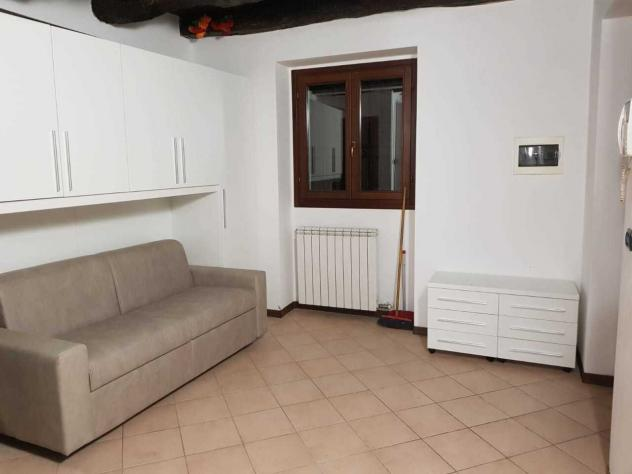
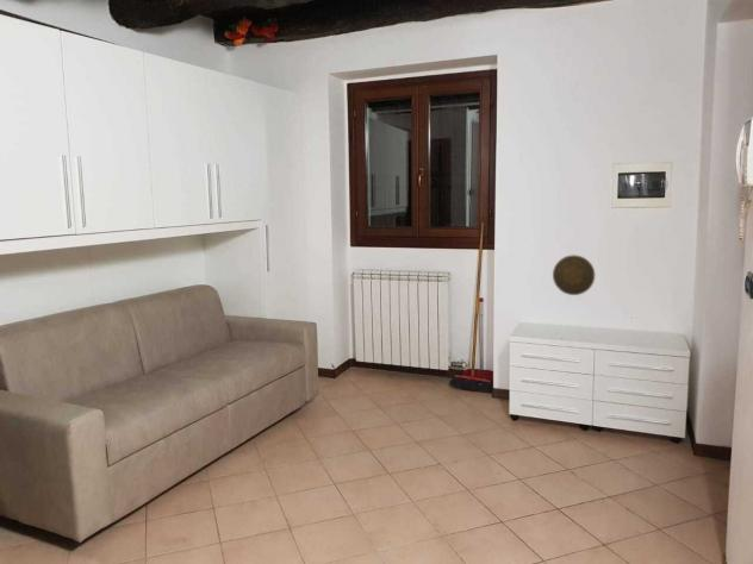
+ decorative plate [552,253,596,296]
